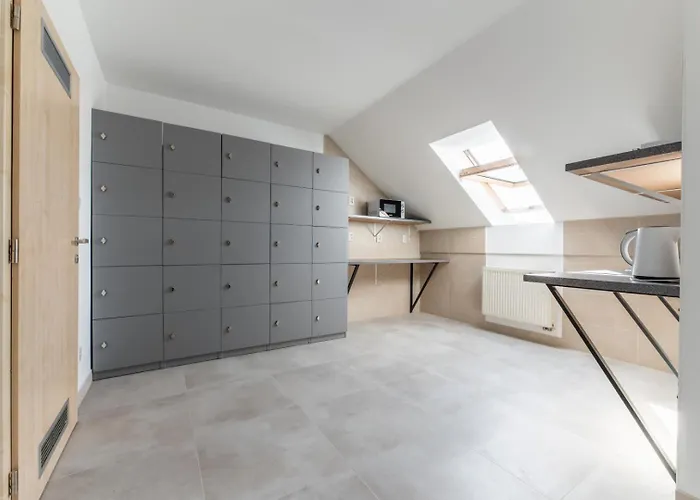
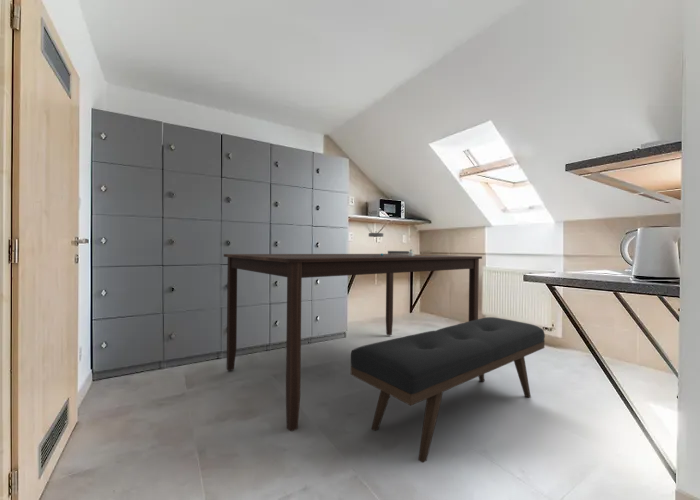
+ dining table [223,230,546,464]
